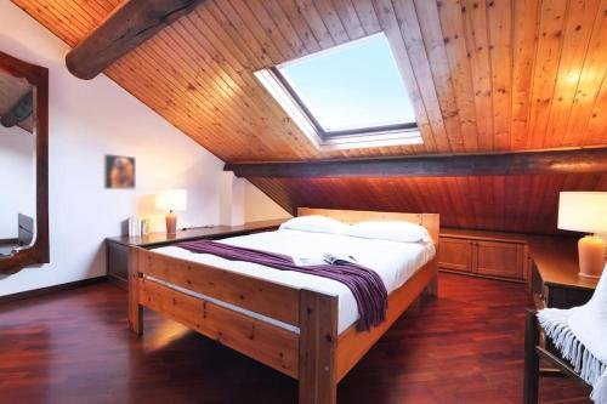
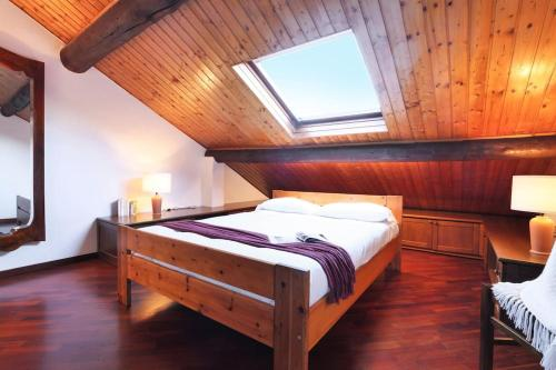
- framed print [102,153,137,192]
